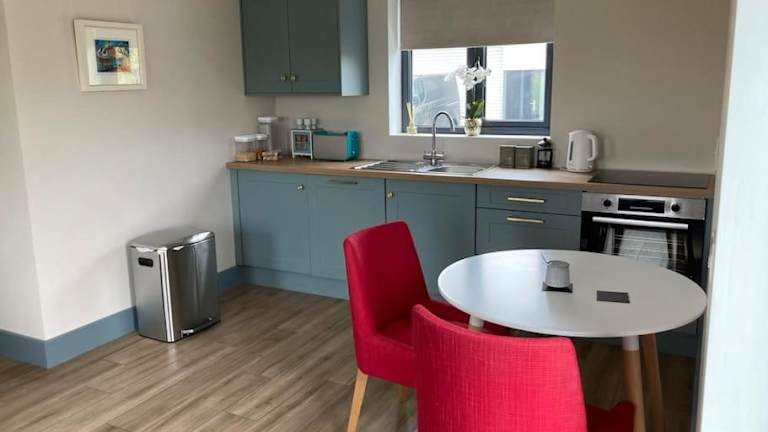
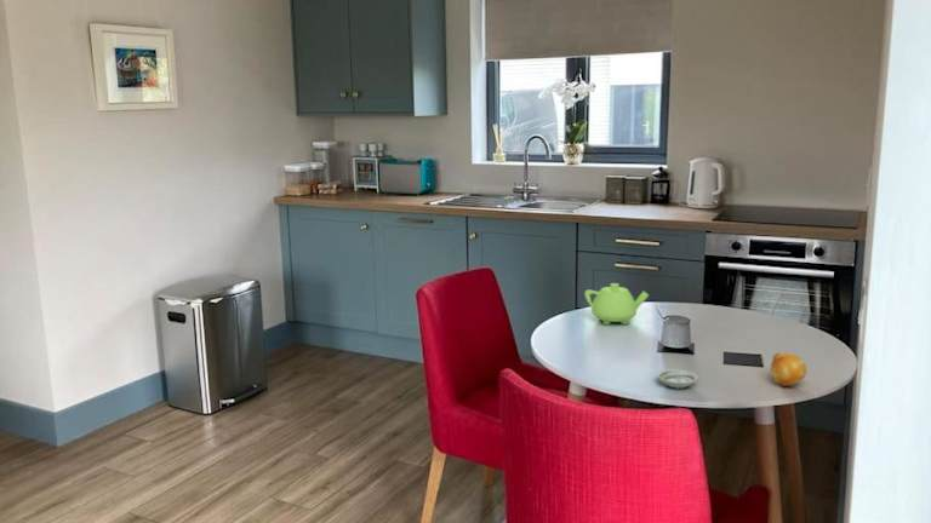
+ teapot [583,282,650,326]
+ fruit [770,351,807,387]
+ saucer [656,368,699,390]
